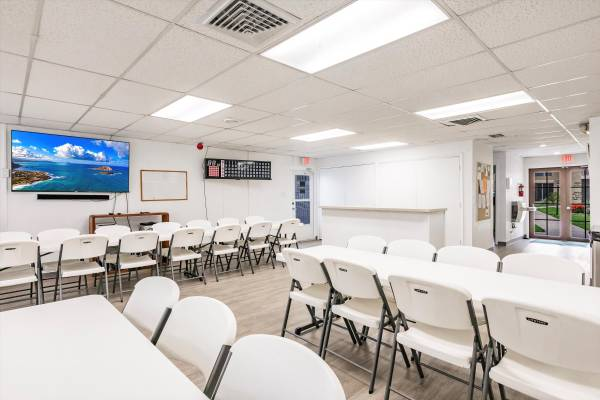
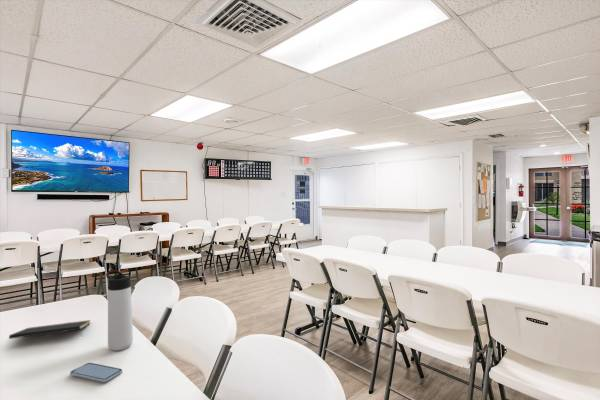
+ thermos bottle [105,270,134,352]
+ notepad [8,319,92,340]
+ smartphone [69,362,123,383]
